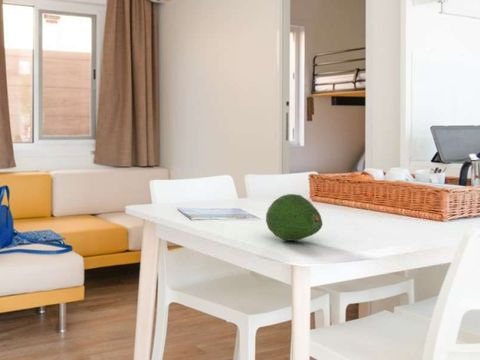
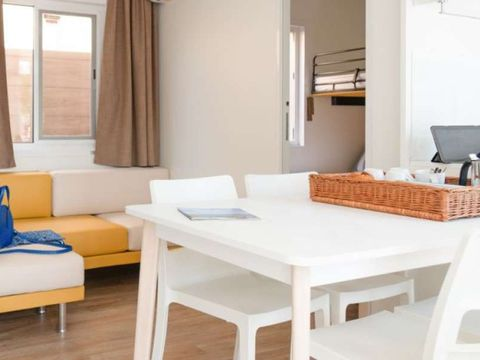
- fruit [265,193,324,242]
